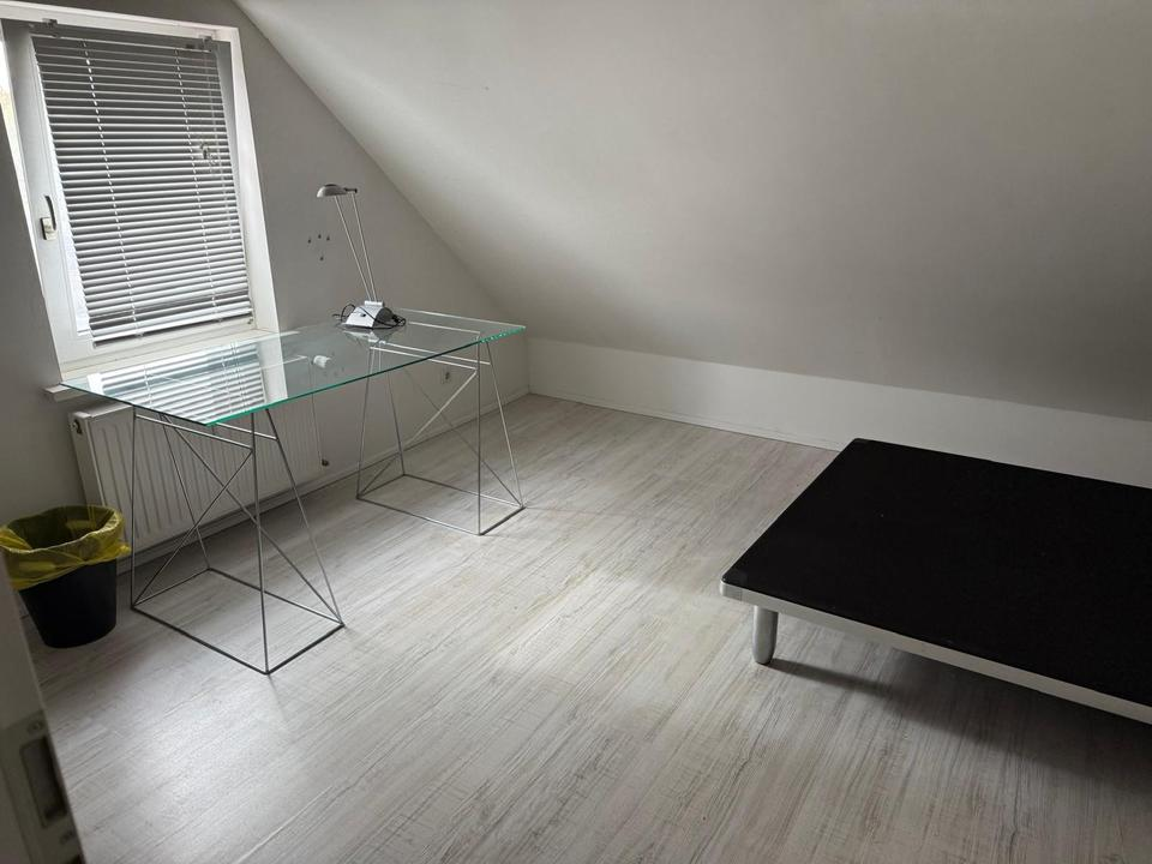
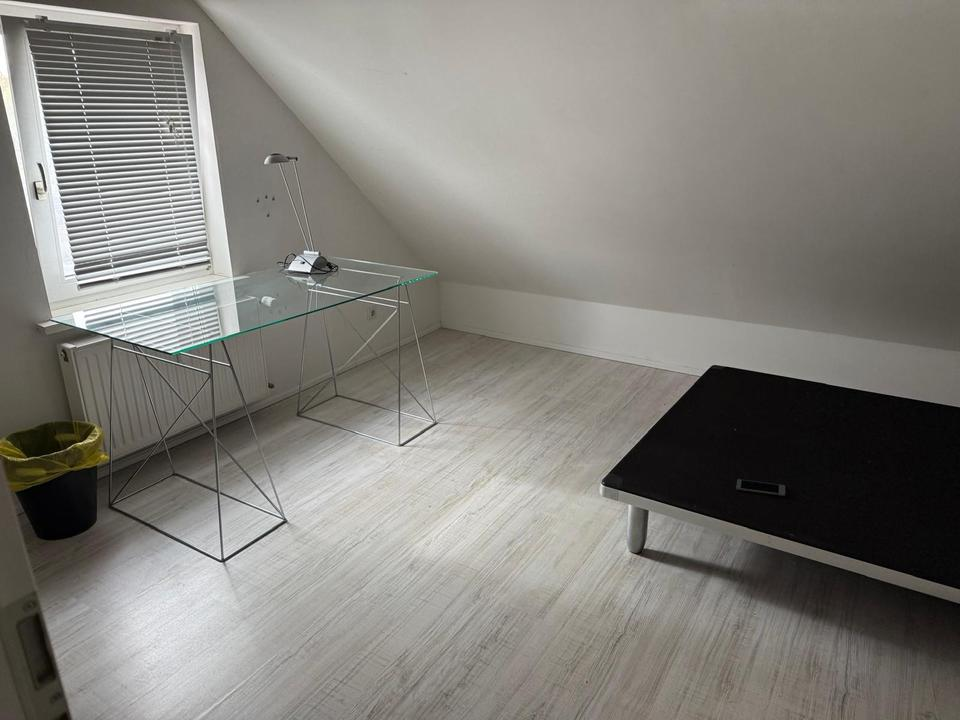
+ cell phone [735,478,786,497]
